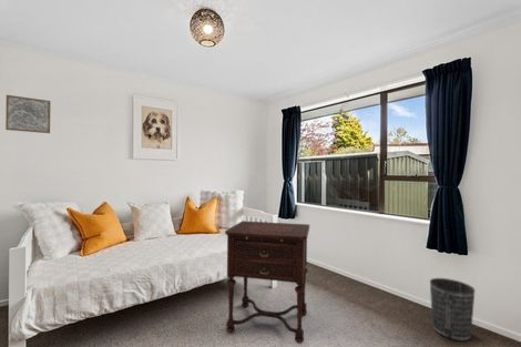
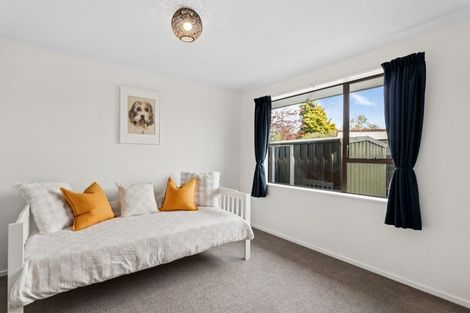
- wall art [4,94,51,134]
- side table [224,220,310,345]
- wastebasket [429,277,476,343]
